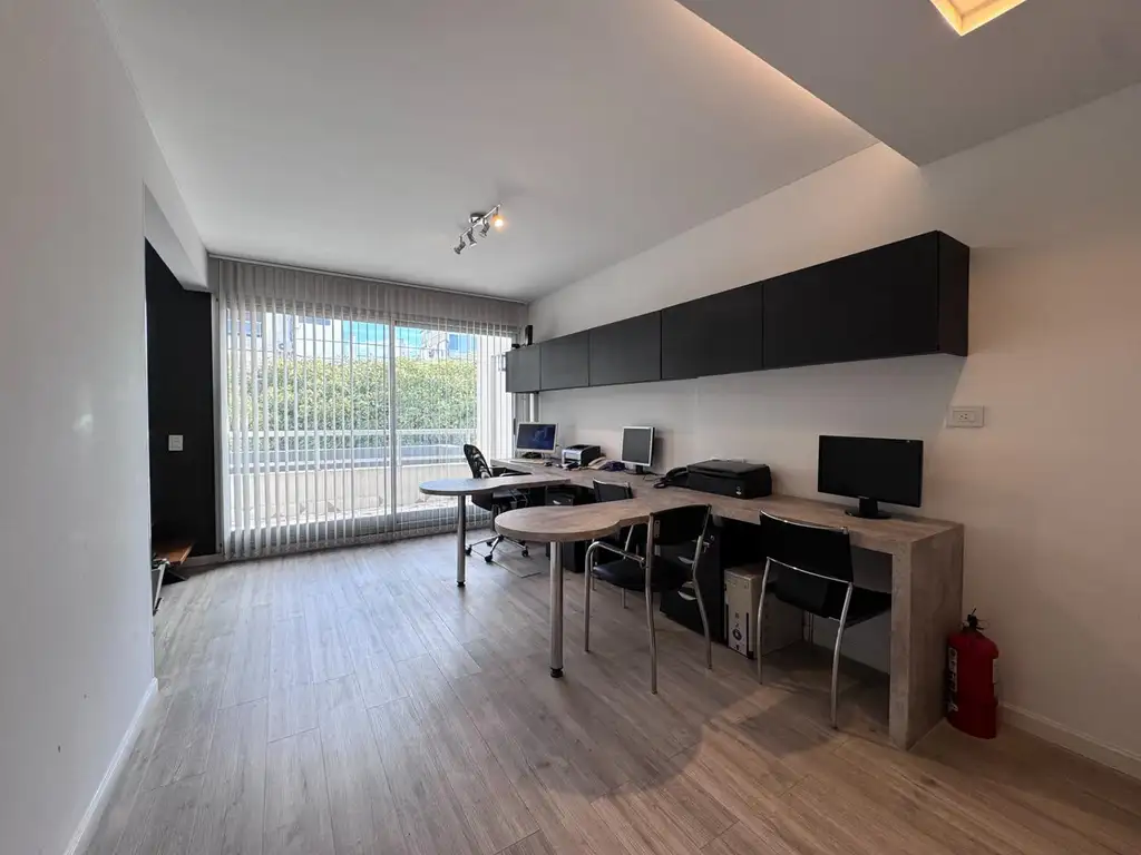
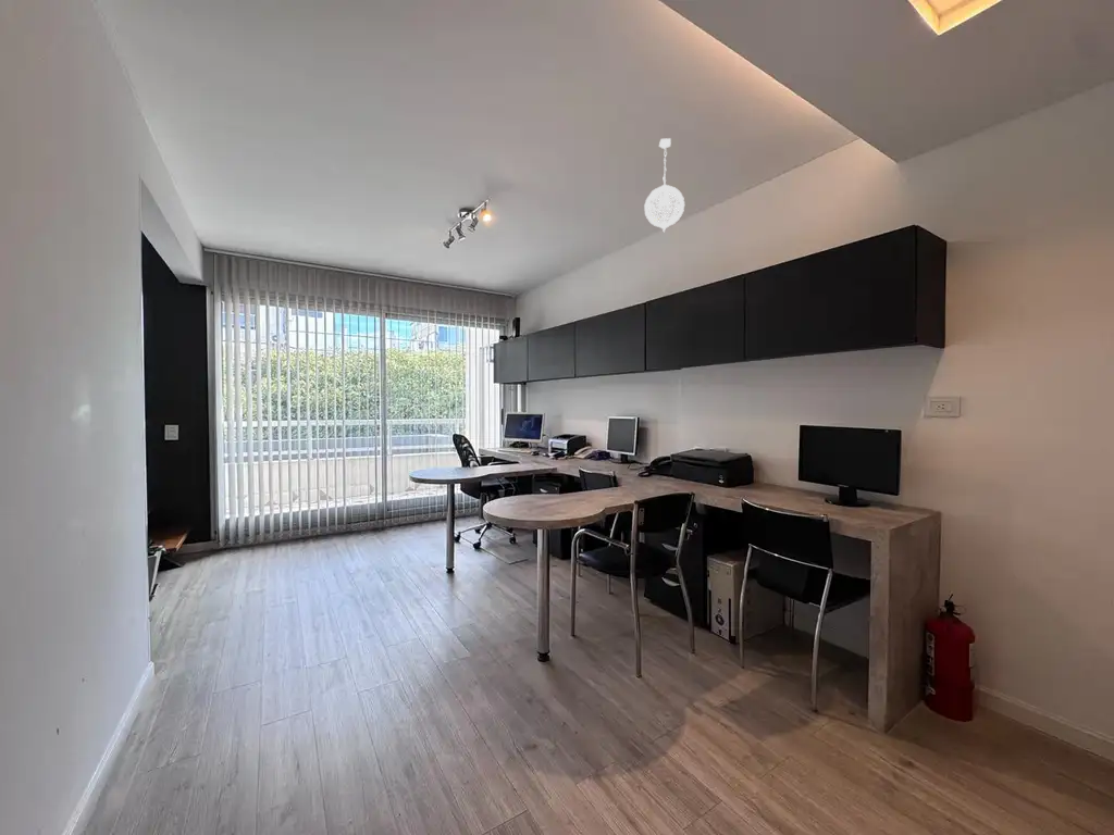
+ pendant light [643,137,685,233]
